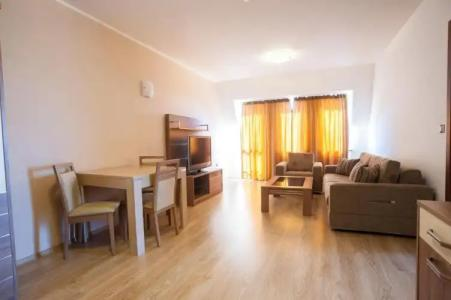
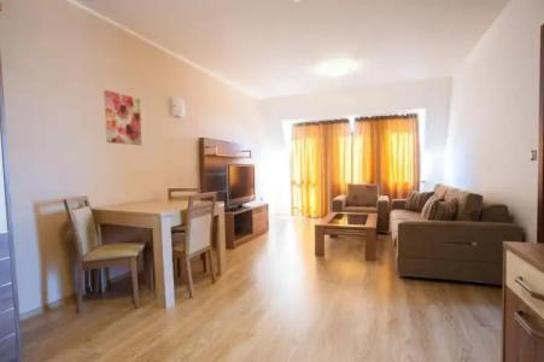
+ wall art [103,89,142,146]
